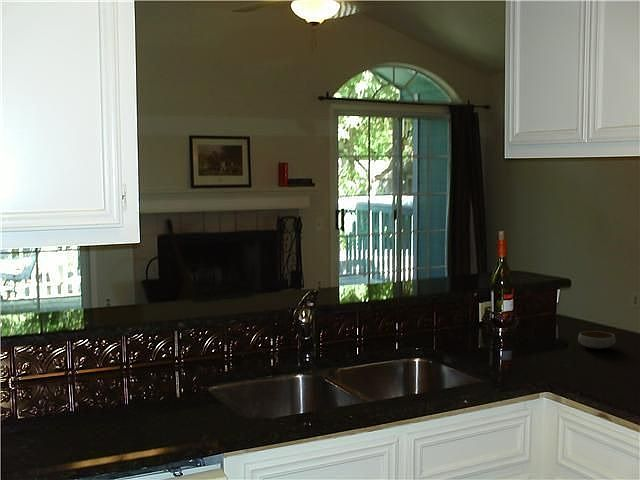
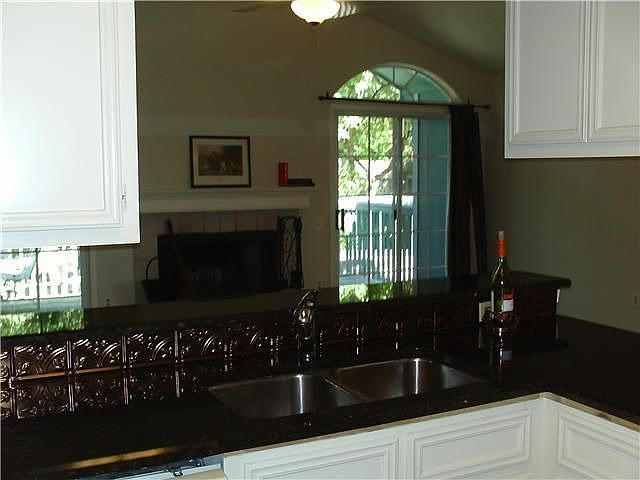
- bowl [577,330,617,350]
